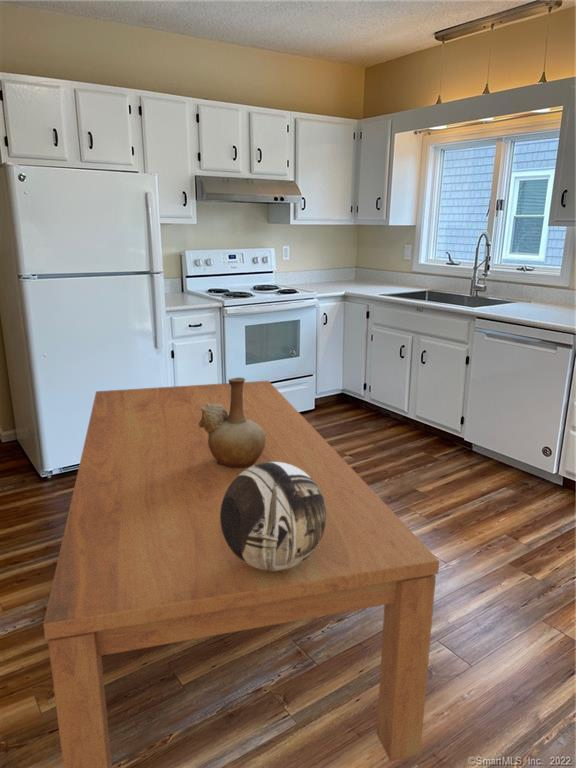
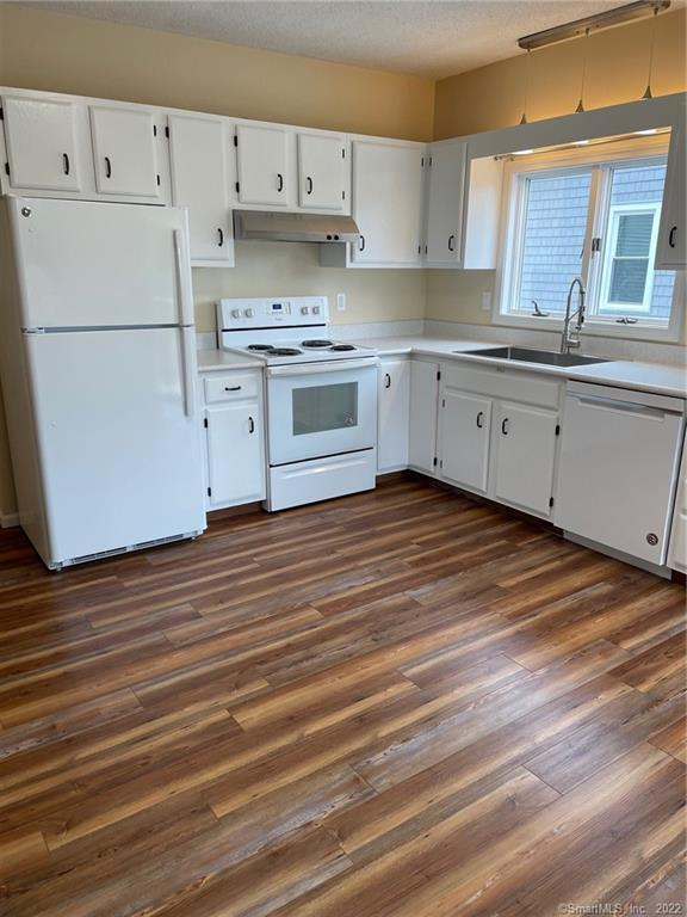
- decorative bowl [220,462,326,571]
- vase [199,376,266,468]
- dining table [42,380,440,768]
